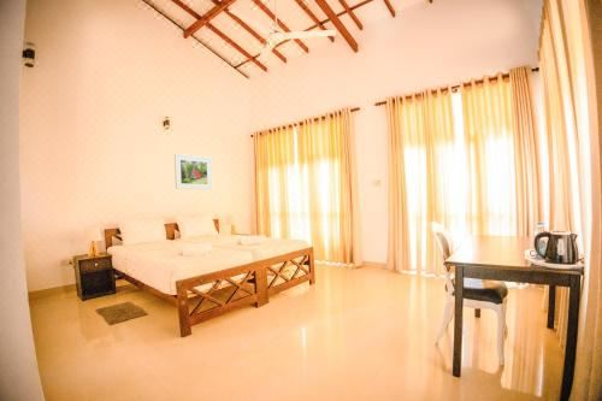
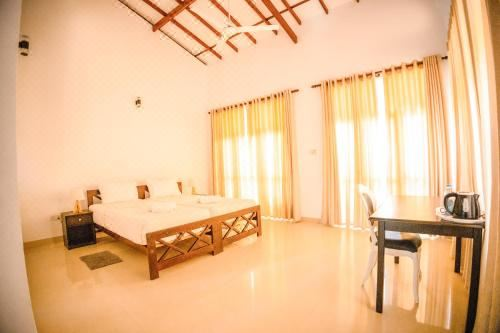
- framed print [173,153,213,190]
